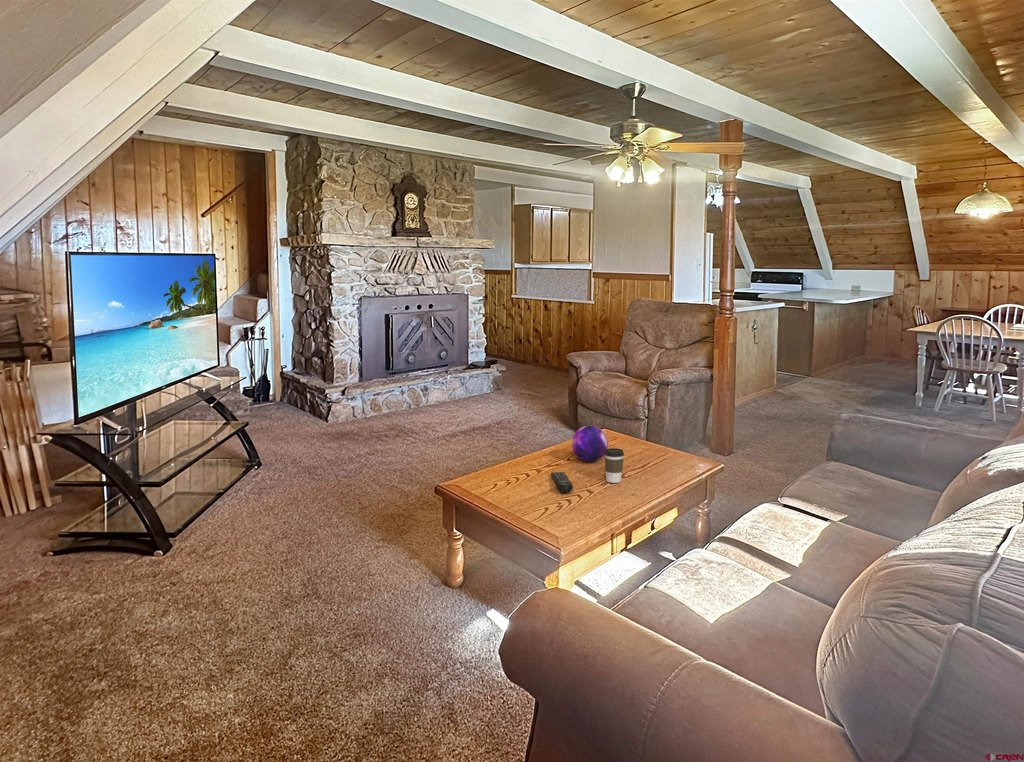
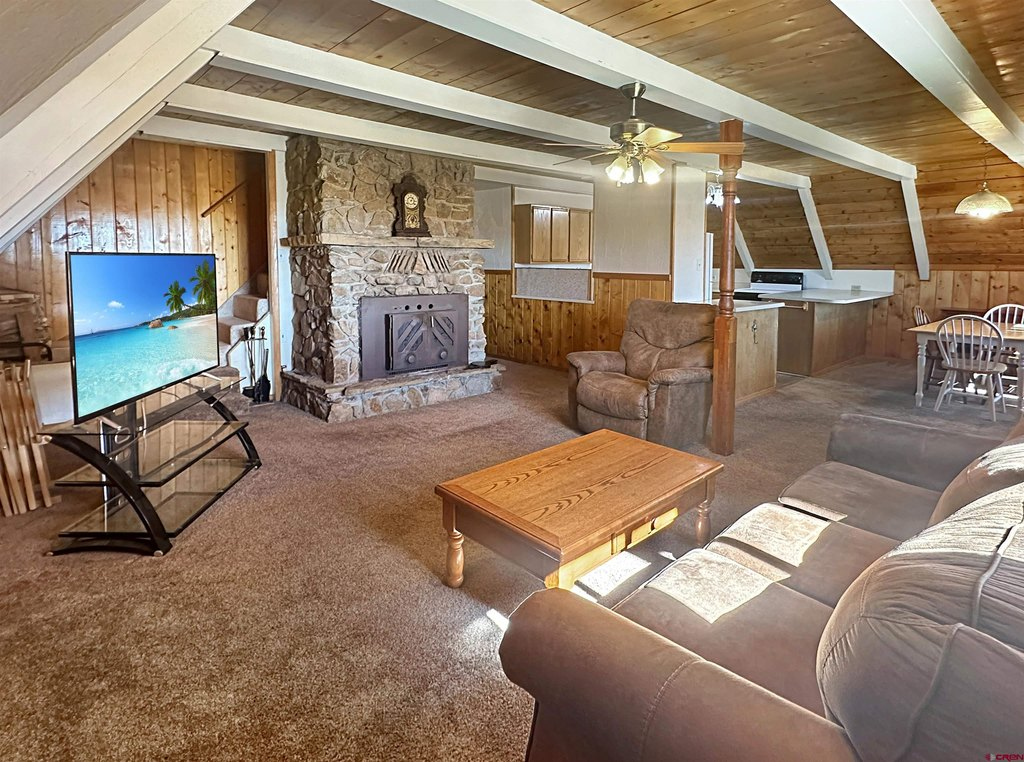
- decorative orb [571,425,609,463]
- remote control [550,471,574,493]
- coffee cup [604,447,625,484]
